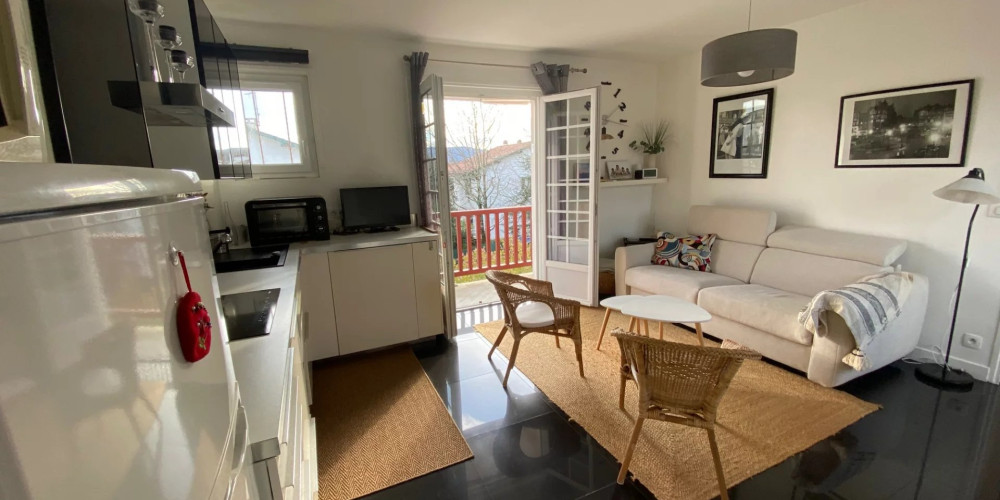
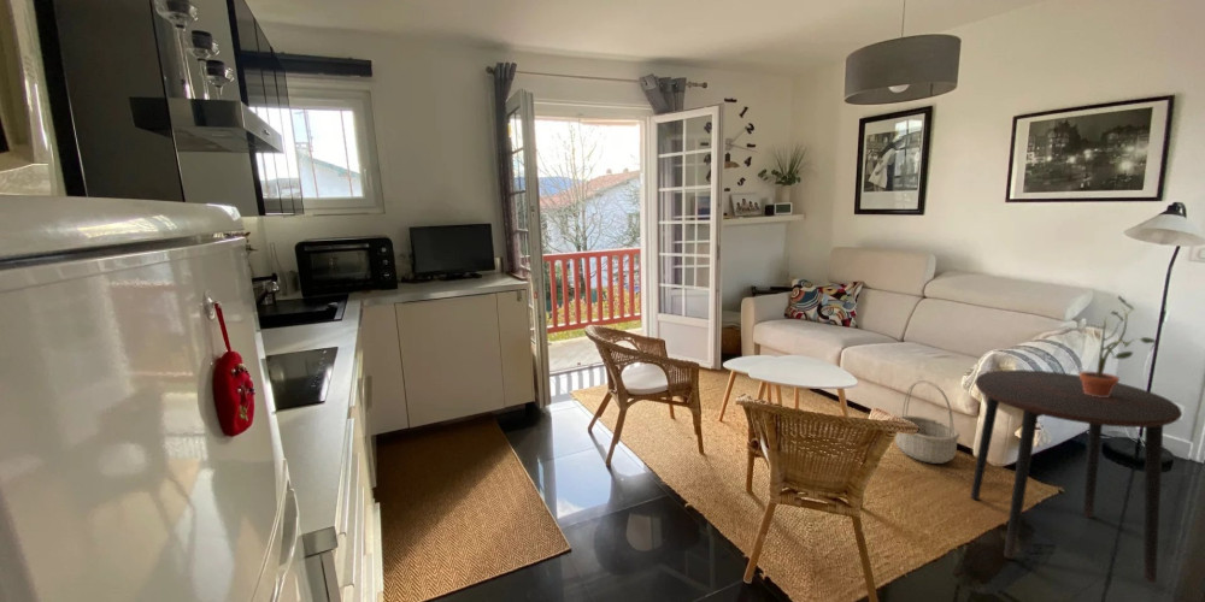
+ basket [894,379,960,465]
+ potted plant [1076,294,1157,397]
+ side table [969,368,1183,584]
